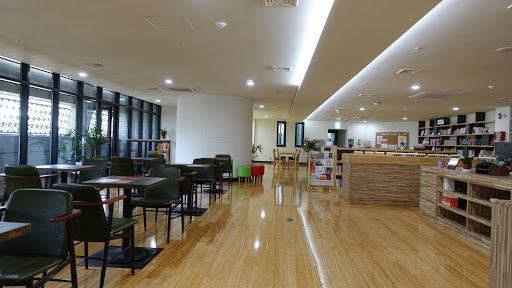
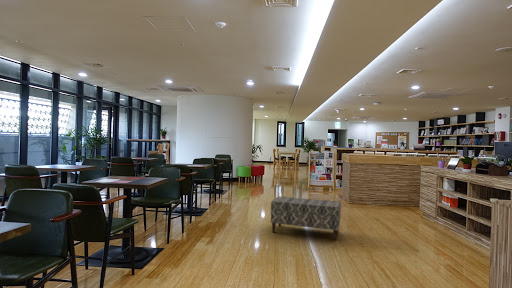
+ bench [270,196,342,241]
